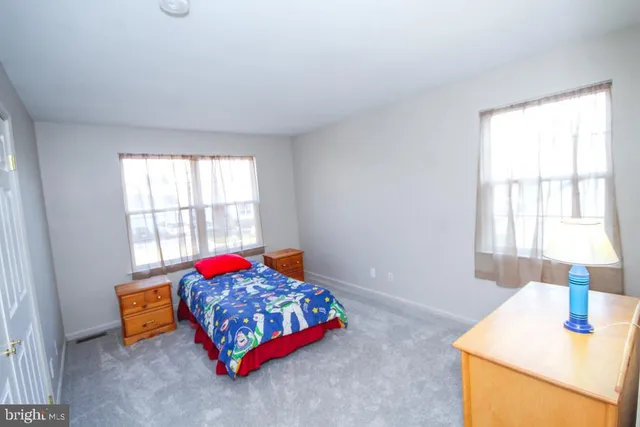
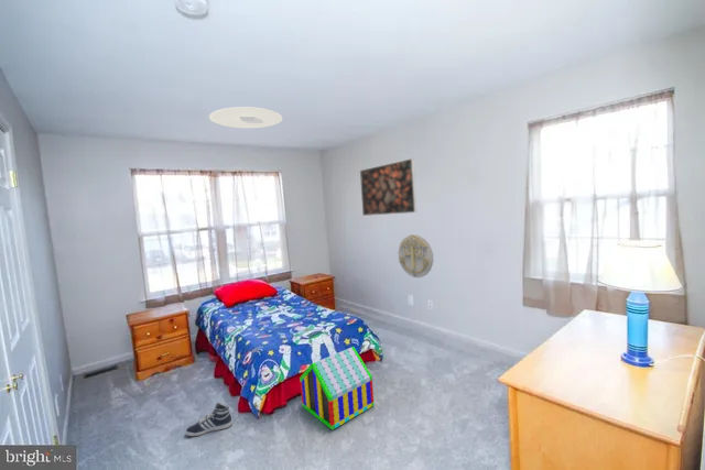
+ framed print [359,157,417,217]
+ wall decoration [397,233,434,278]
+ ceiling light [208,106,283,130]
+ sneaker [185,402,234,437]
+ toy house [299,346,375,430]
